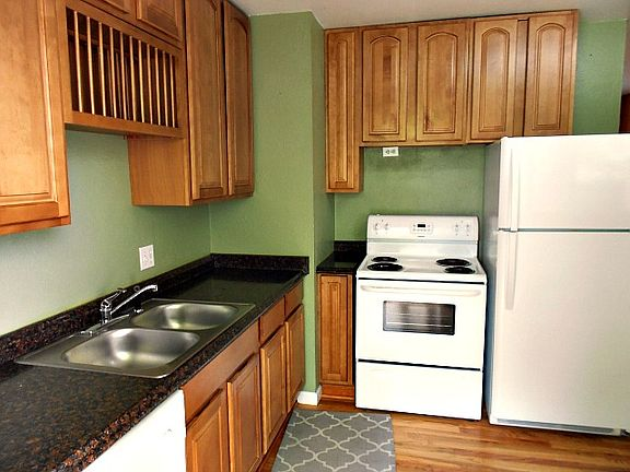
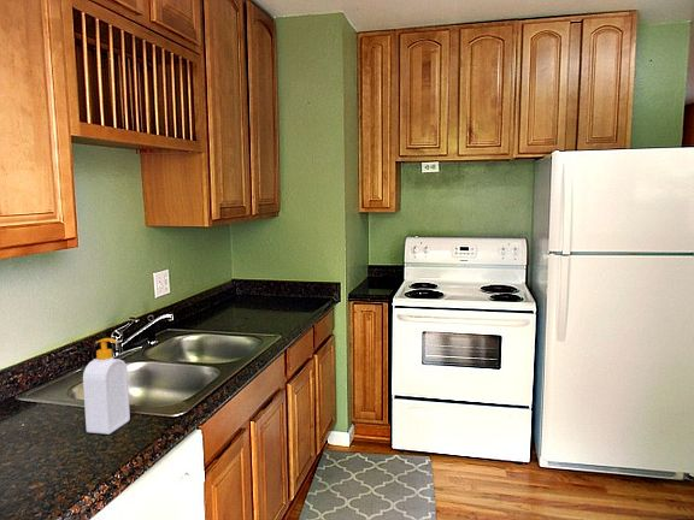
+ soap bottle [82,337,131,436]
